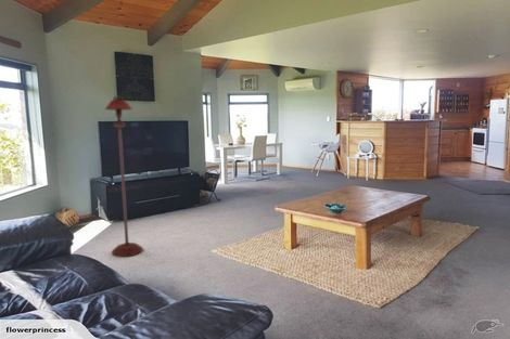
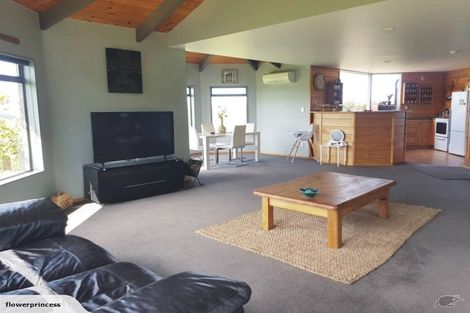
- floor lamp [104,95,143,258]
